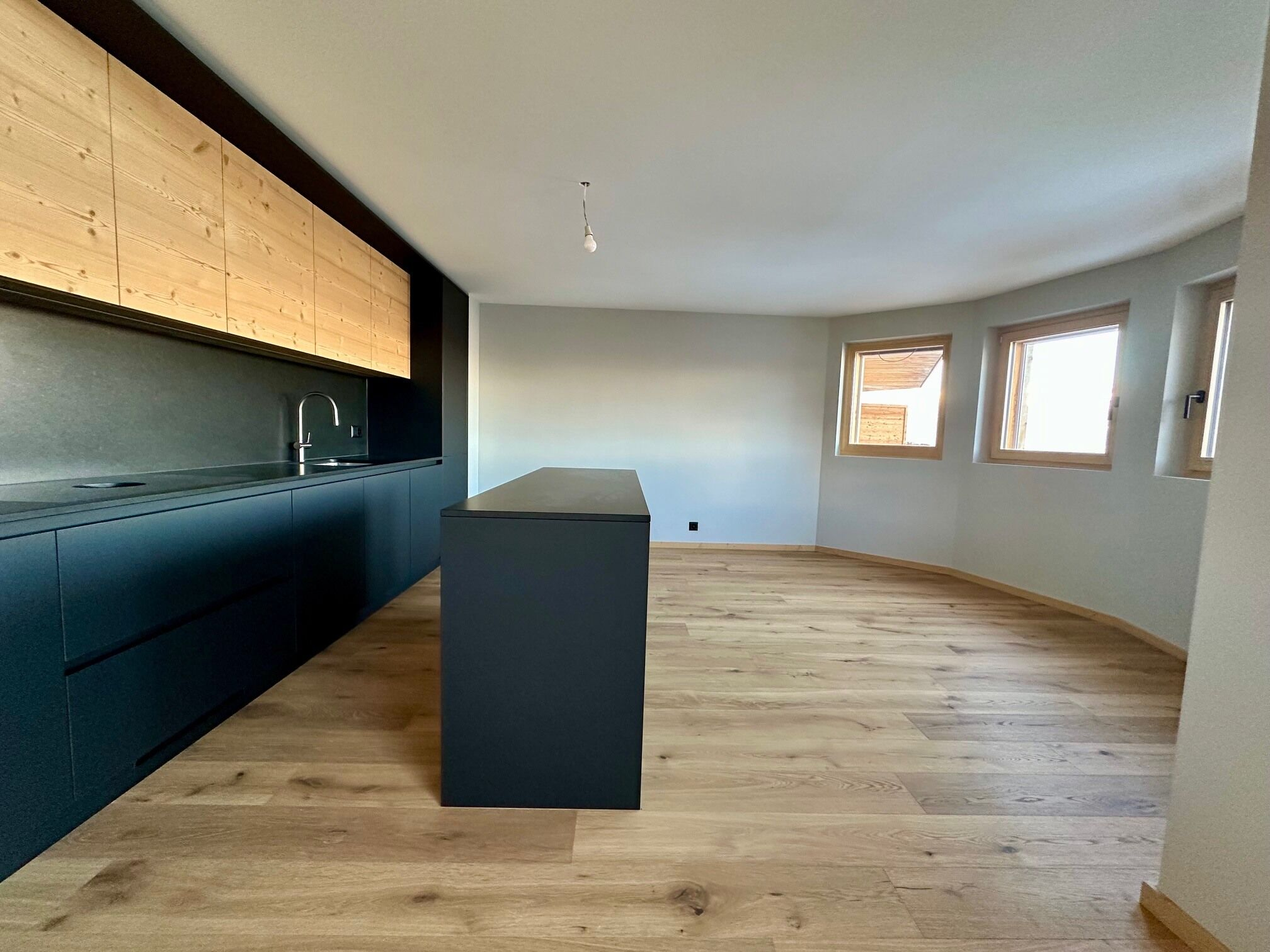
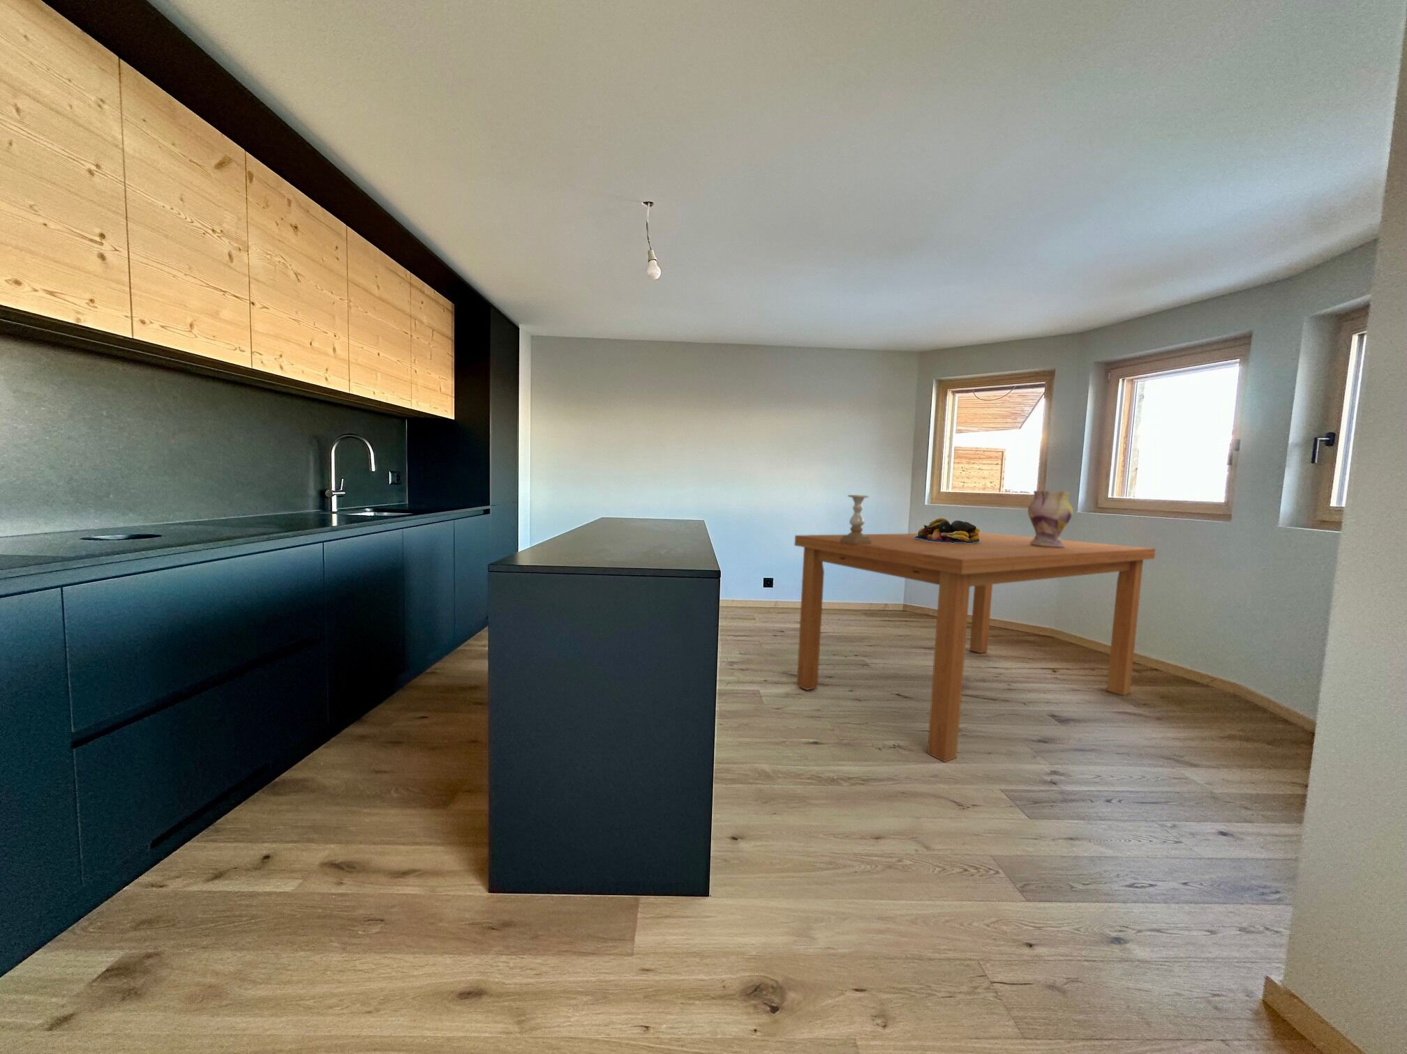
+ dining table [793,531,1157,763]
+ candle holder [840,494,871,544]
+ vase [1027,490,1075,547]
+ fruit bowl [914,517,980,542]
